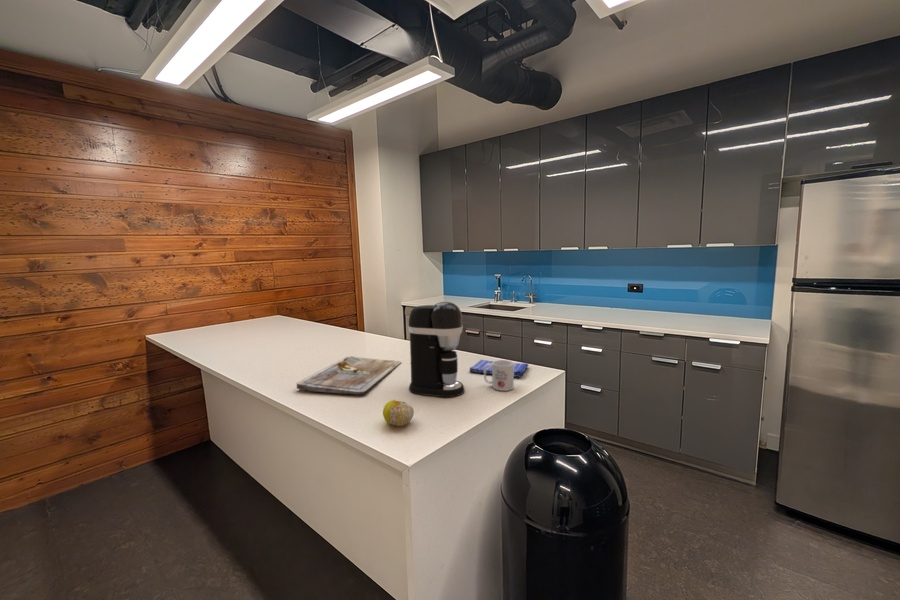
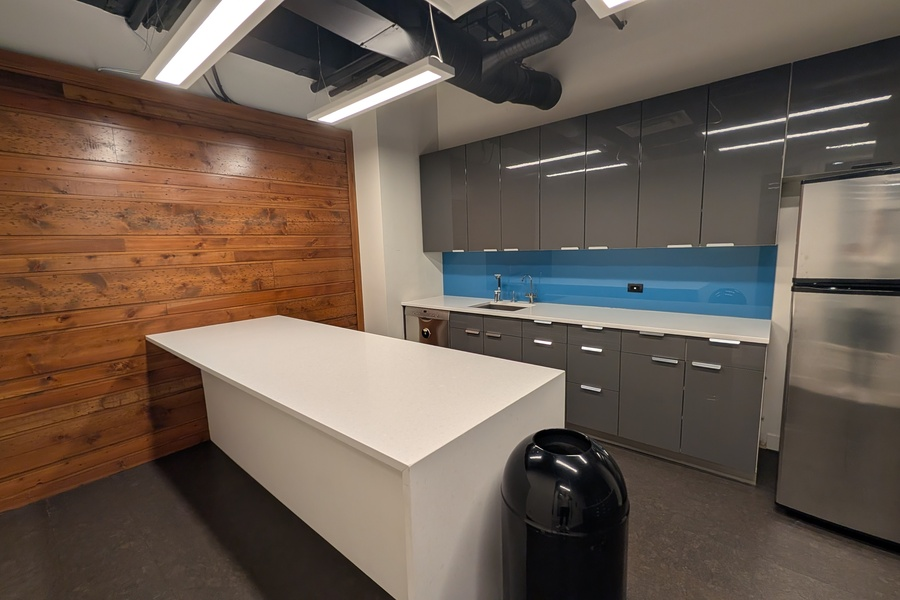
- fruit [382,399,415,427]
- dish towel [469,359,529,378]
- cutting board [296,355,402,395]
- mug [483,359,515,392]
- coffee maker [407,301,465,398]
